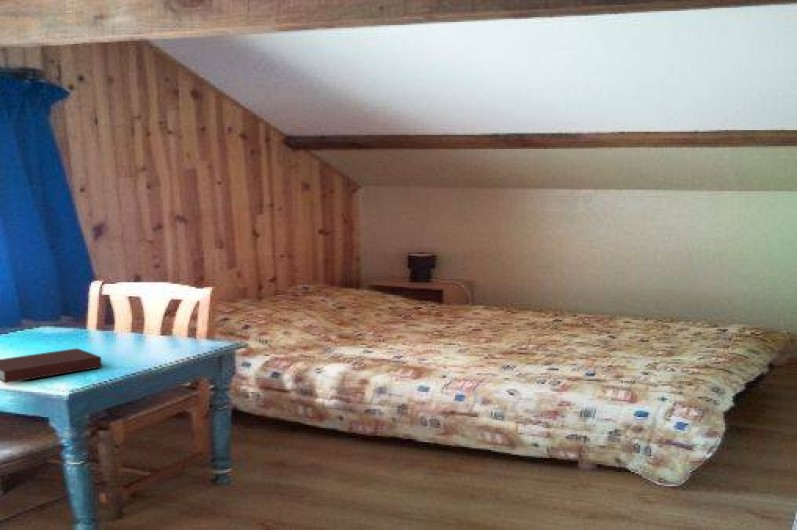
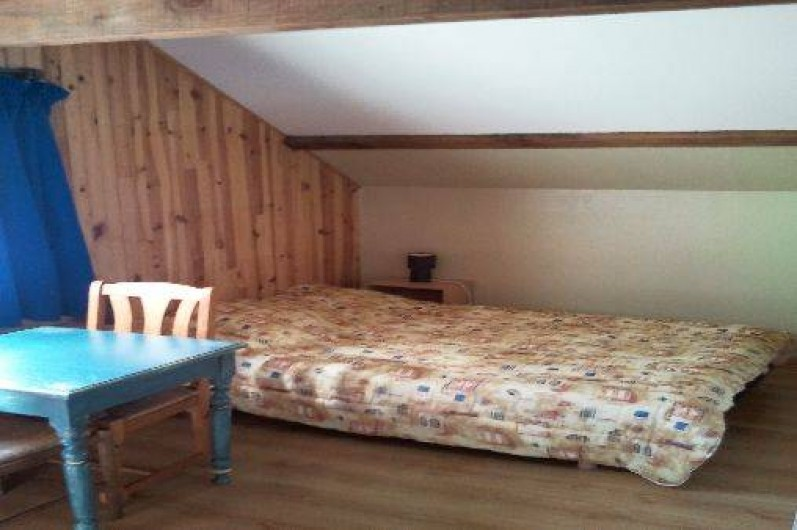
- notebook [0,347,102,384]
